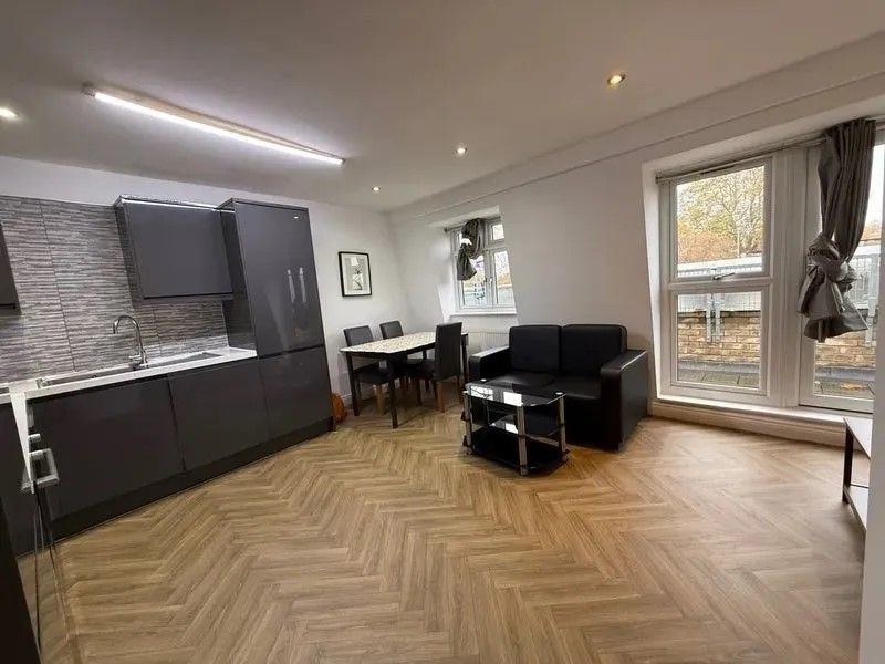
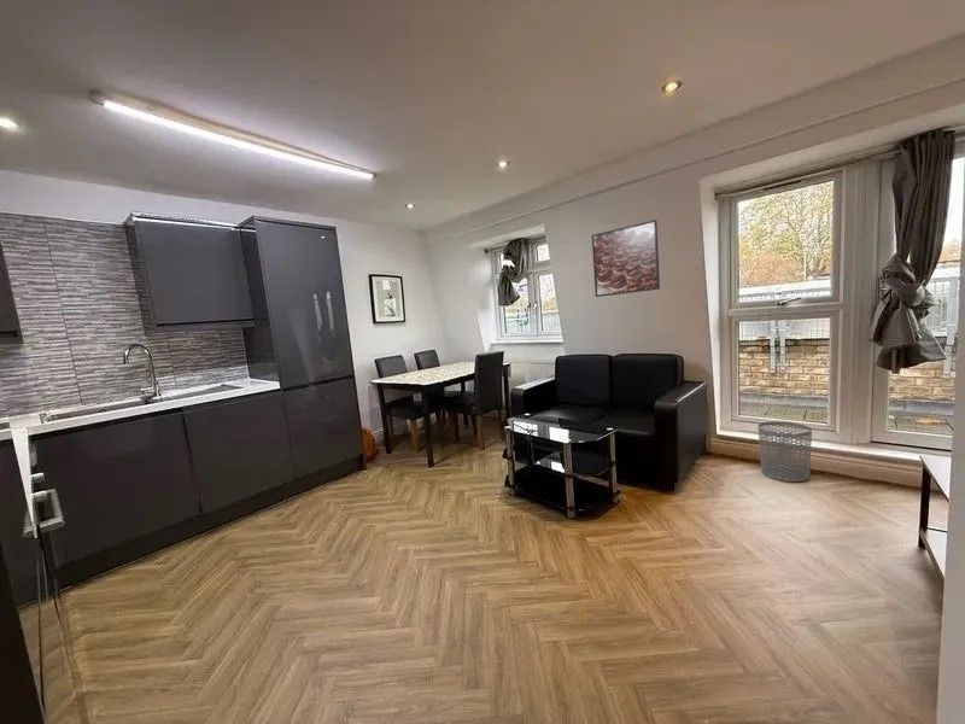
+ waste bin [758,420,813,483]
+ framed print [591,218,661,298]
